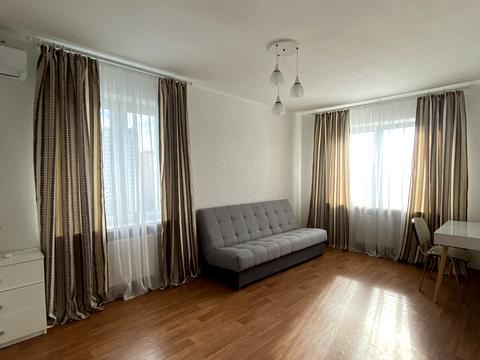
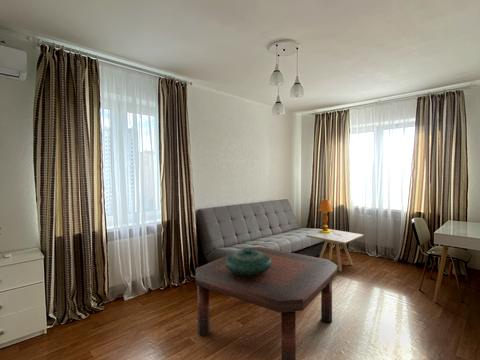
+ table lamp [317,199,340,235]
+ coffee table [195,246,338,360]
+ decorative bowl [225,249,272,276]
+ side table [305,228,365,273]
